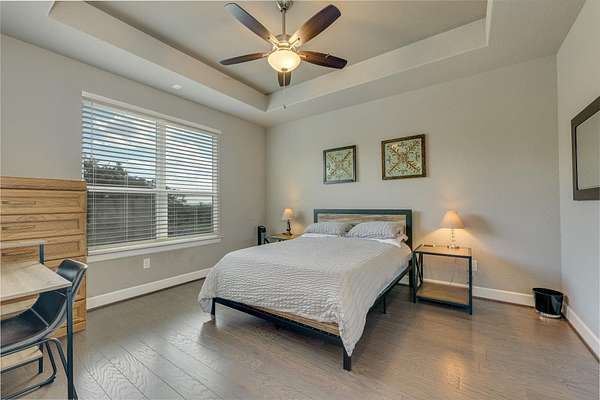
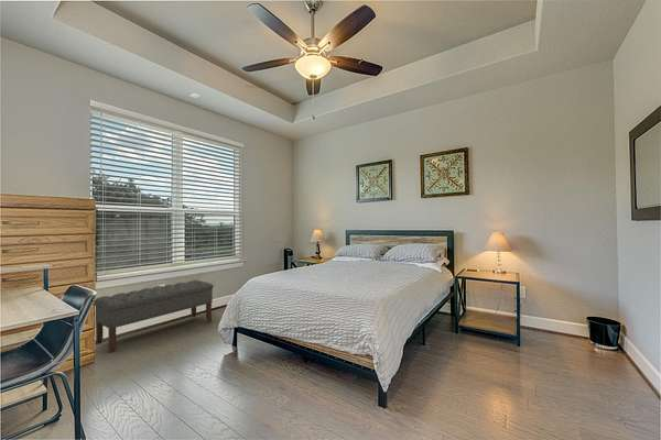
+ bench [94,279,215,354]
